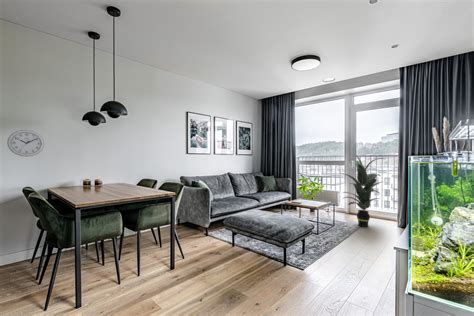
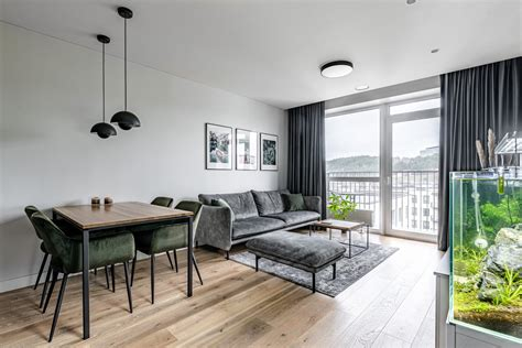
- wall clock [6,129,45,158]
- indoor plant [340,153,386,228]
